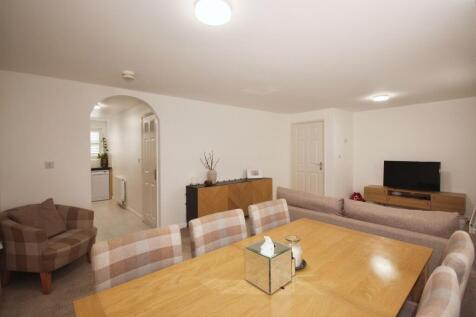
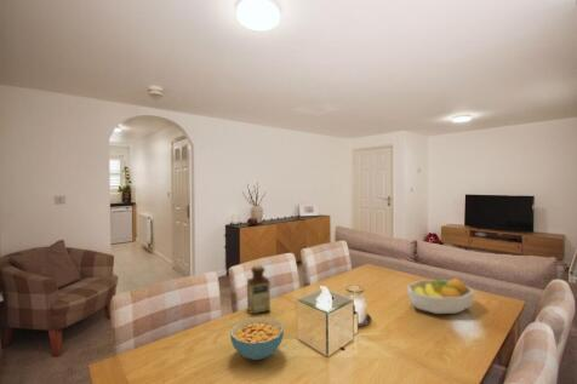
+ cereal bowl [229,316,285,361]
+ bottle [246,264,272,315]
+ fruit bowl [406,277,475,315]
